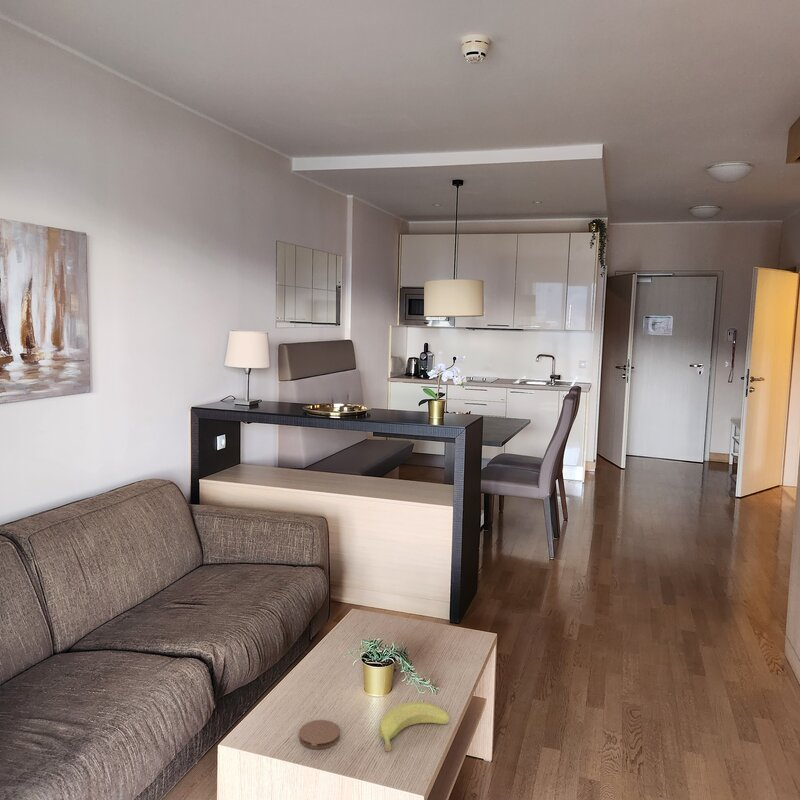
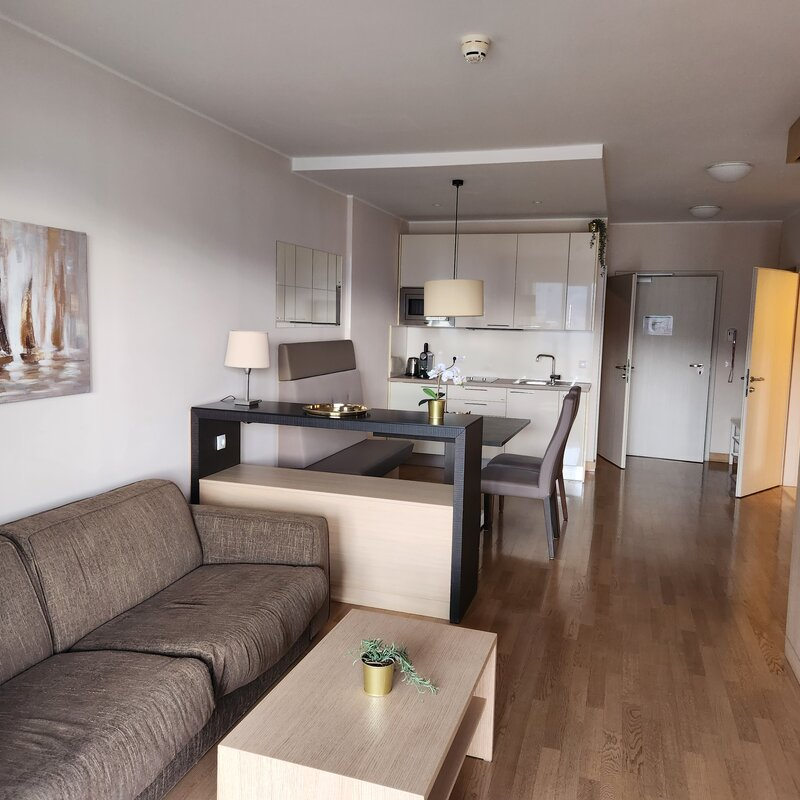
- banana [378,701,452,752]
- coaster [298,719,341,750]
